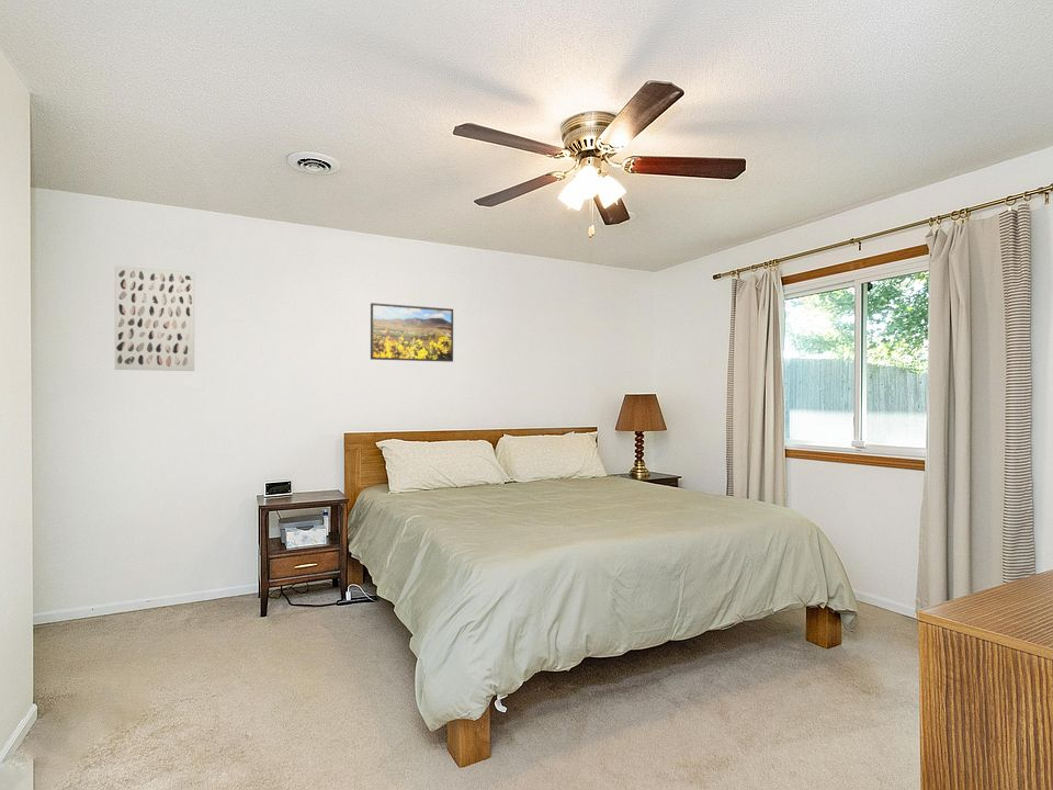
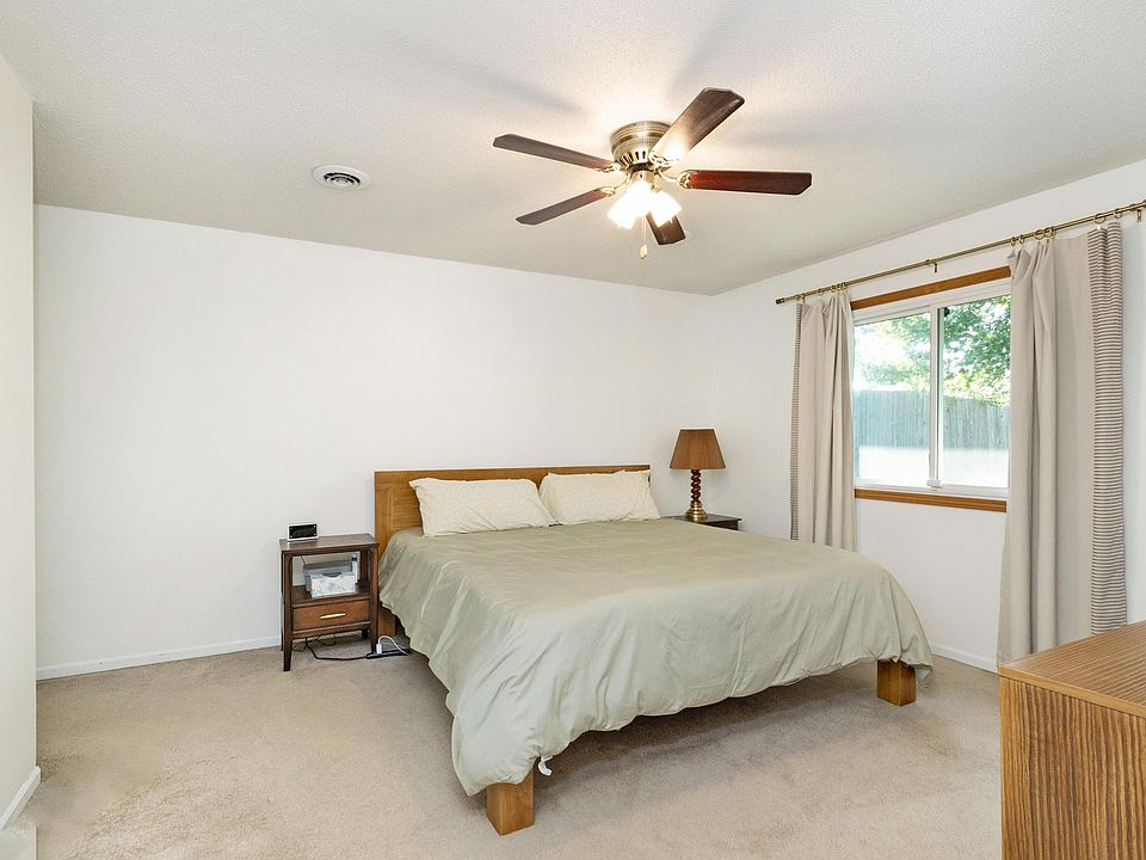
- wall art [114,264,195,372]
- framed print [370,302,454,363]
